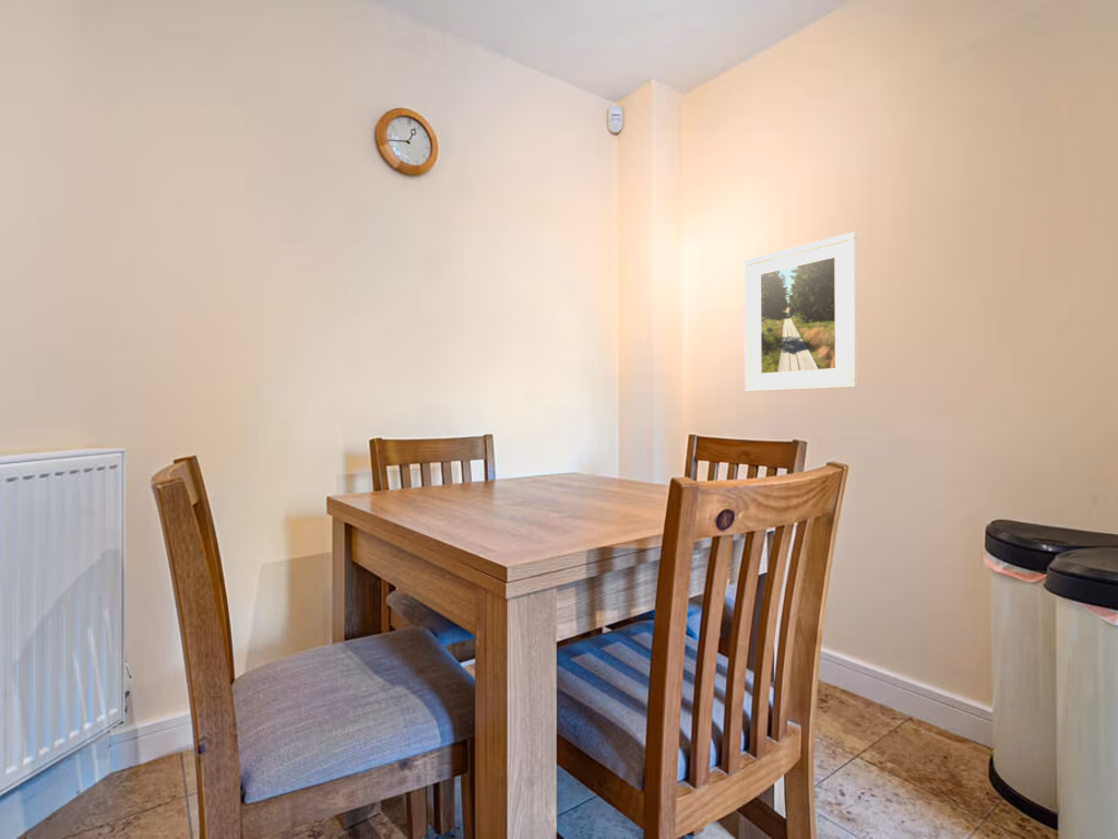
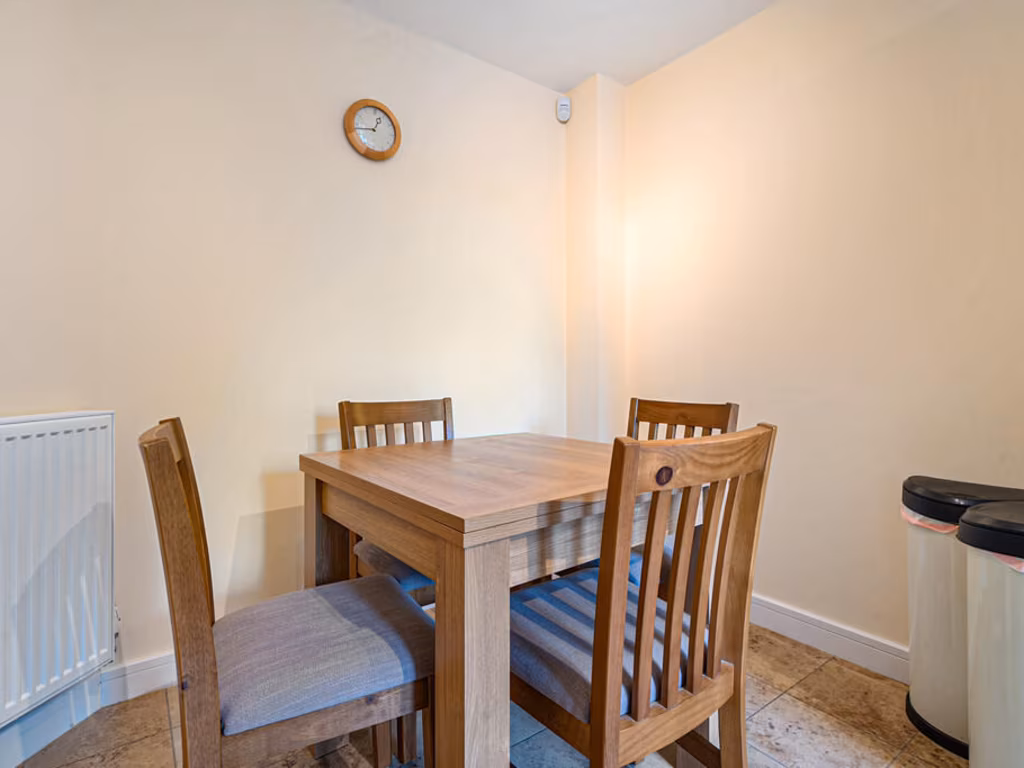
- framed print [744,231,858,393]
